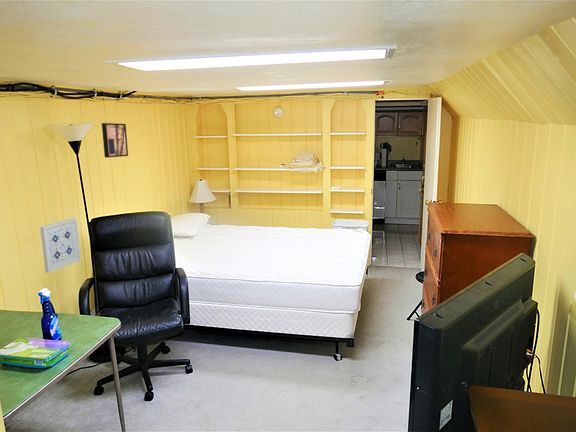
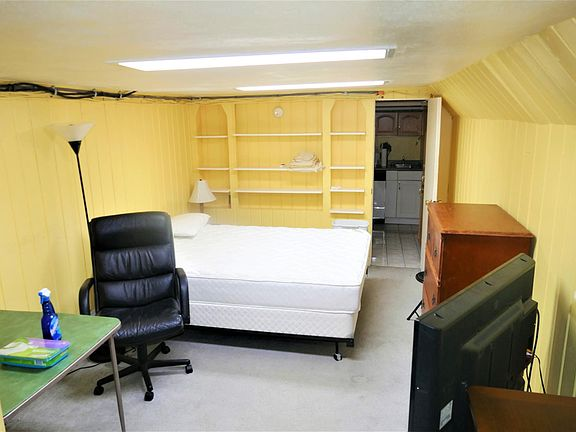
- wall art [101,122,129,159]
- wall art [39,217,82,274]
